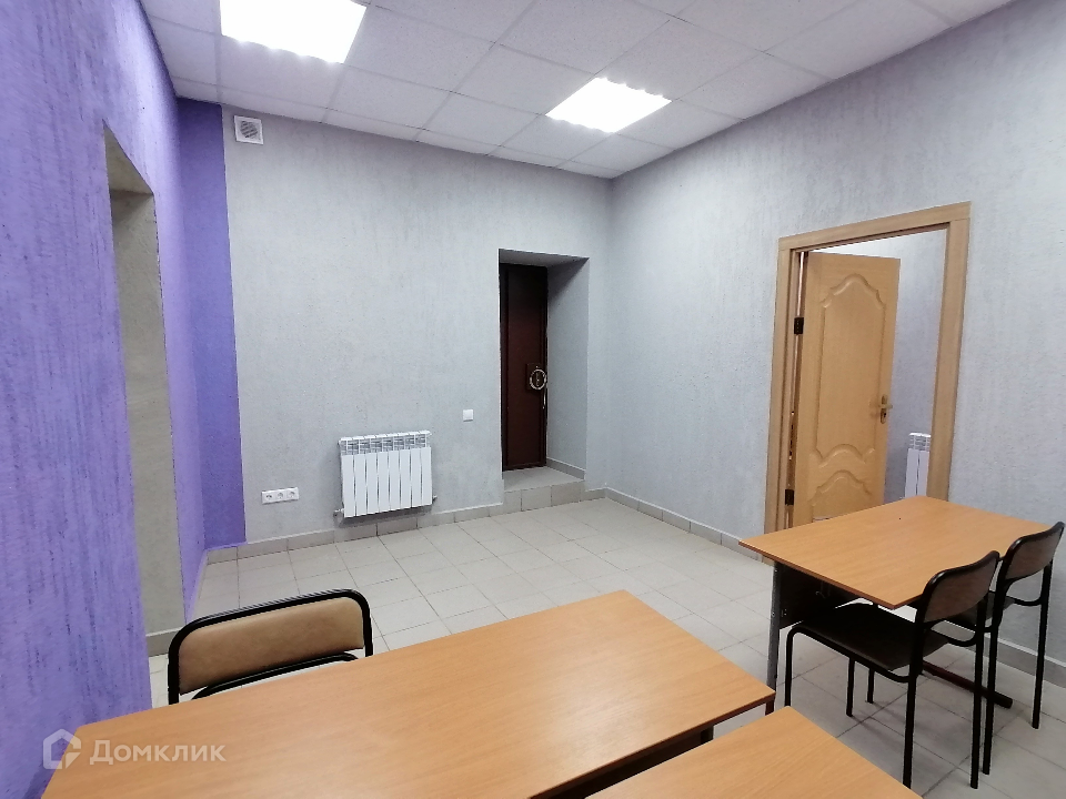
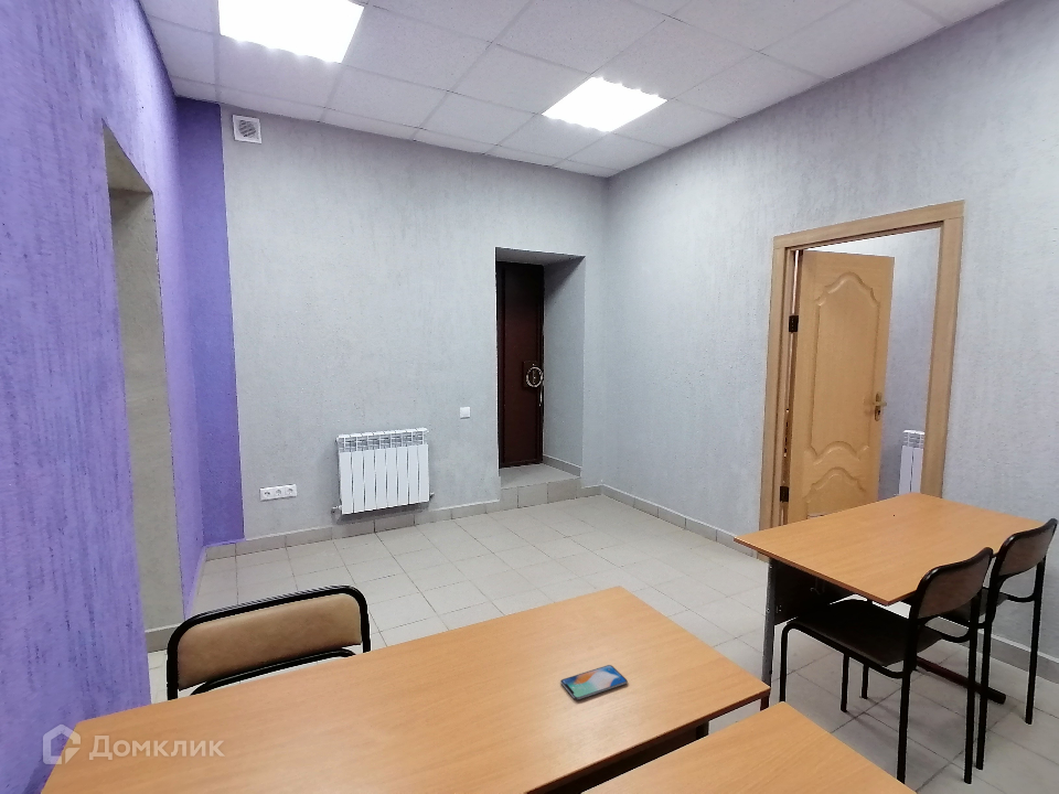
+ smartphone [559,664,629,700]
